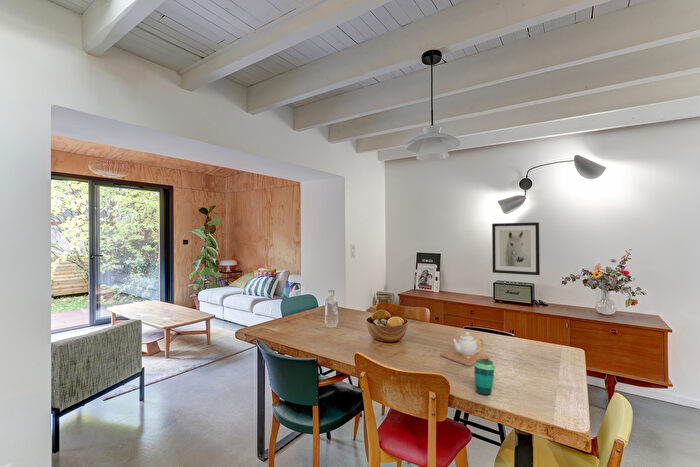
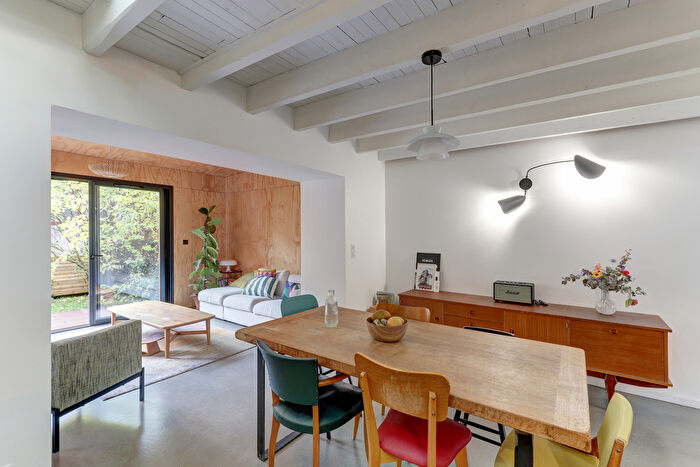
- teapot [440,331,490,367]
- cup [473,359,496,396]
- wall art [491,221,541,276]
